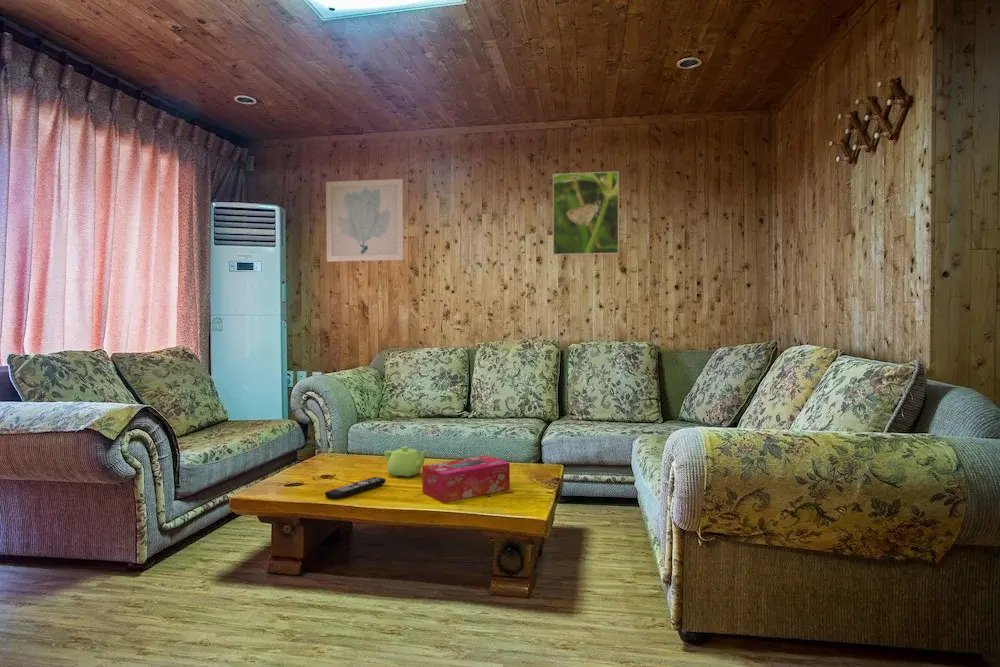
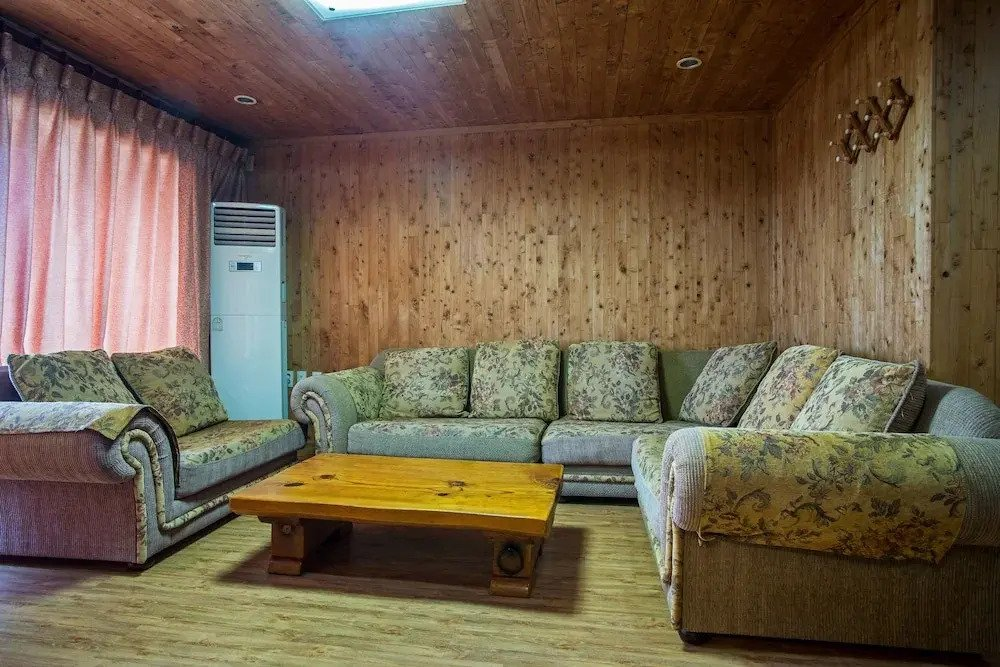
- wall art [325,178,404,263]
- teapot [383,446,429,478]
- remote control [324,476,387,500]
- tissue box [421,454,511,504]
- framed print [552,170,620,256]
